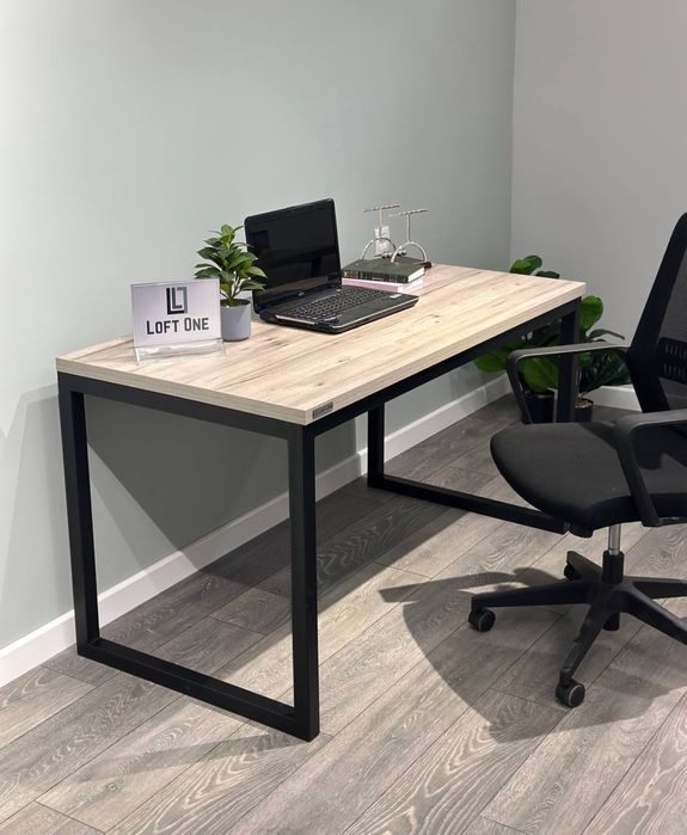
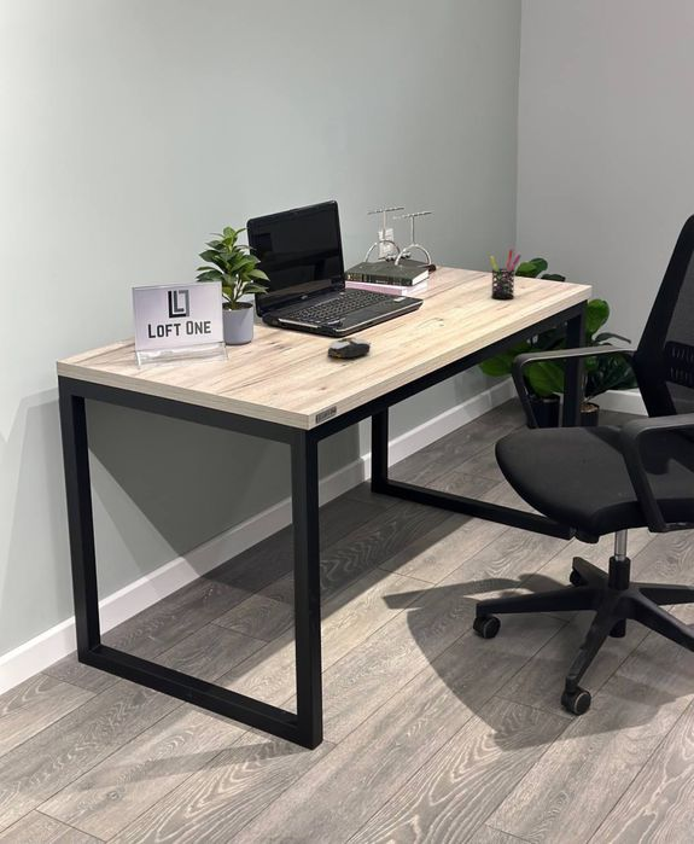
+ computer mouse [326,337,372,359]
+ pen holder [489,249,521,299]
